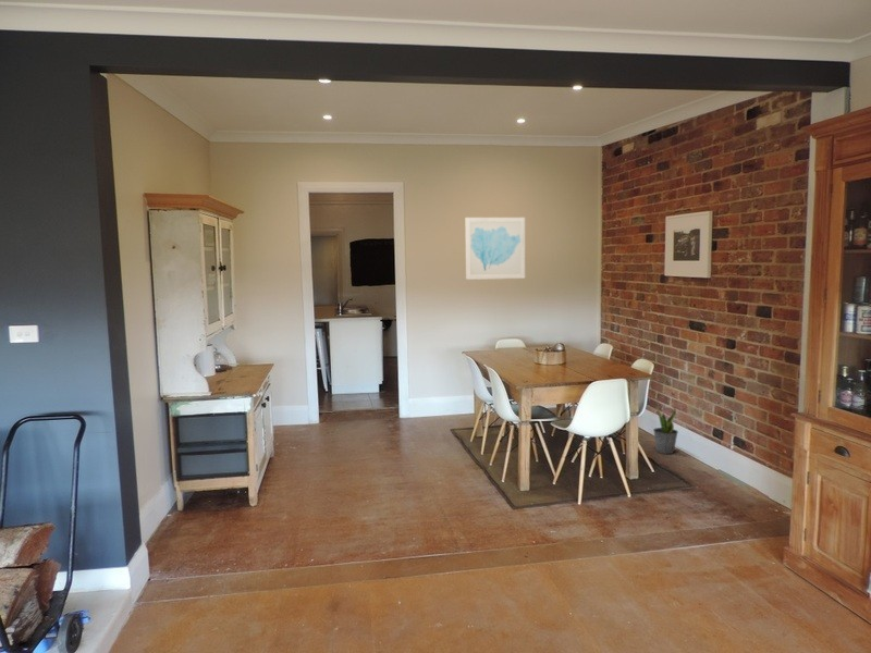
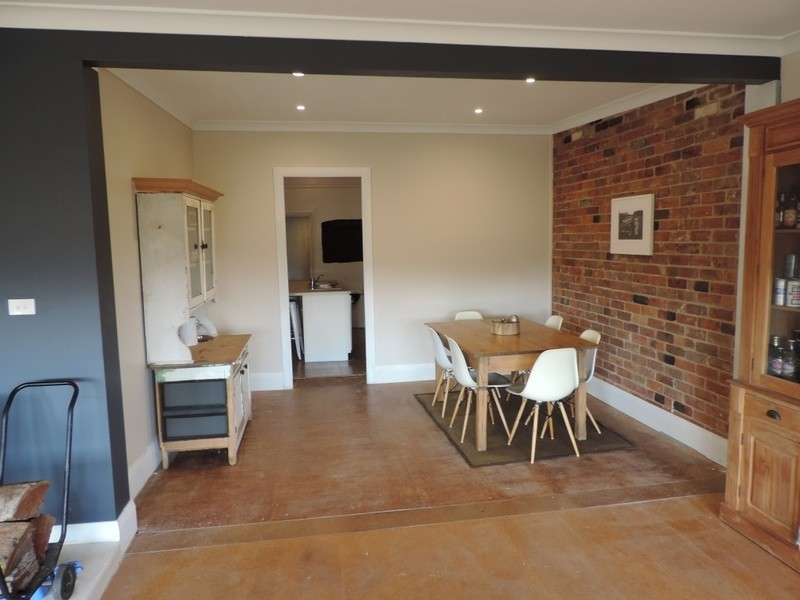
- potted plant [652,402,679,455]
- wall art [465,217,526,281]
